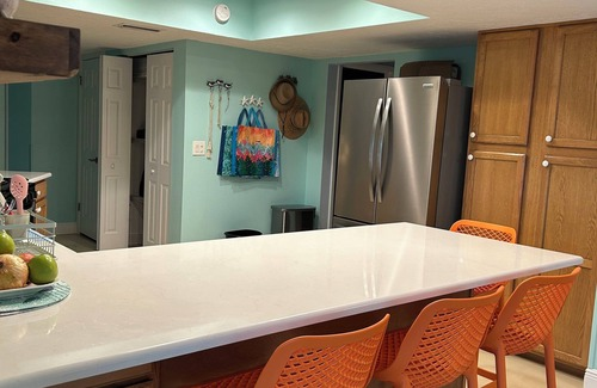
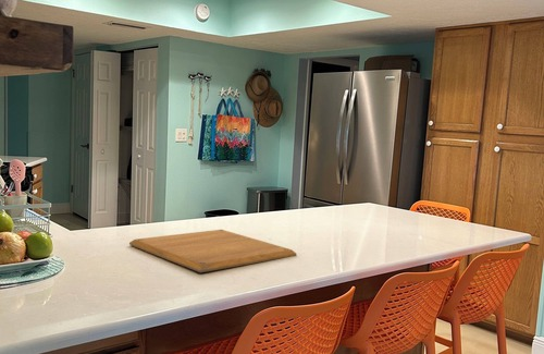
+ chopping board [128,229,298,273]
